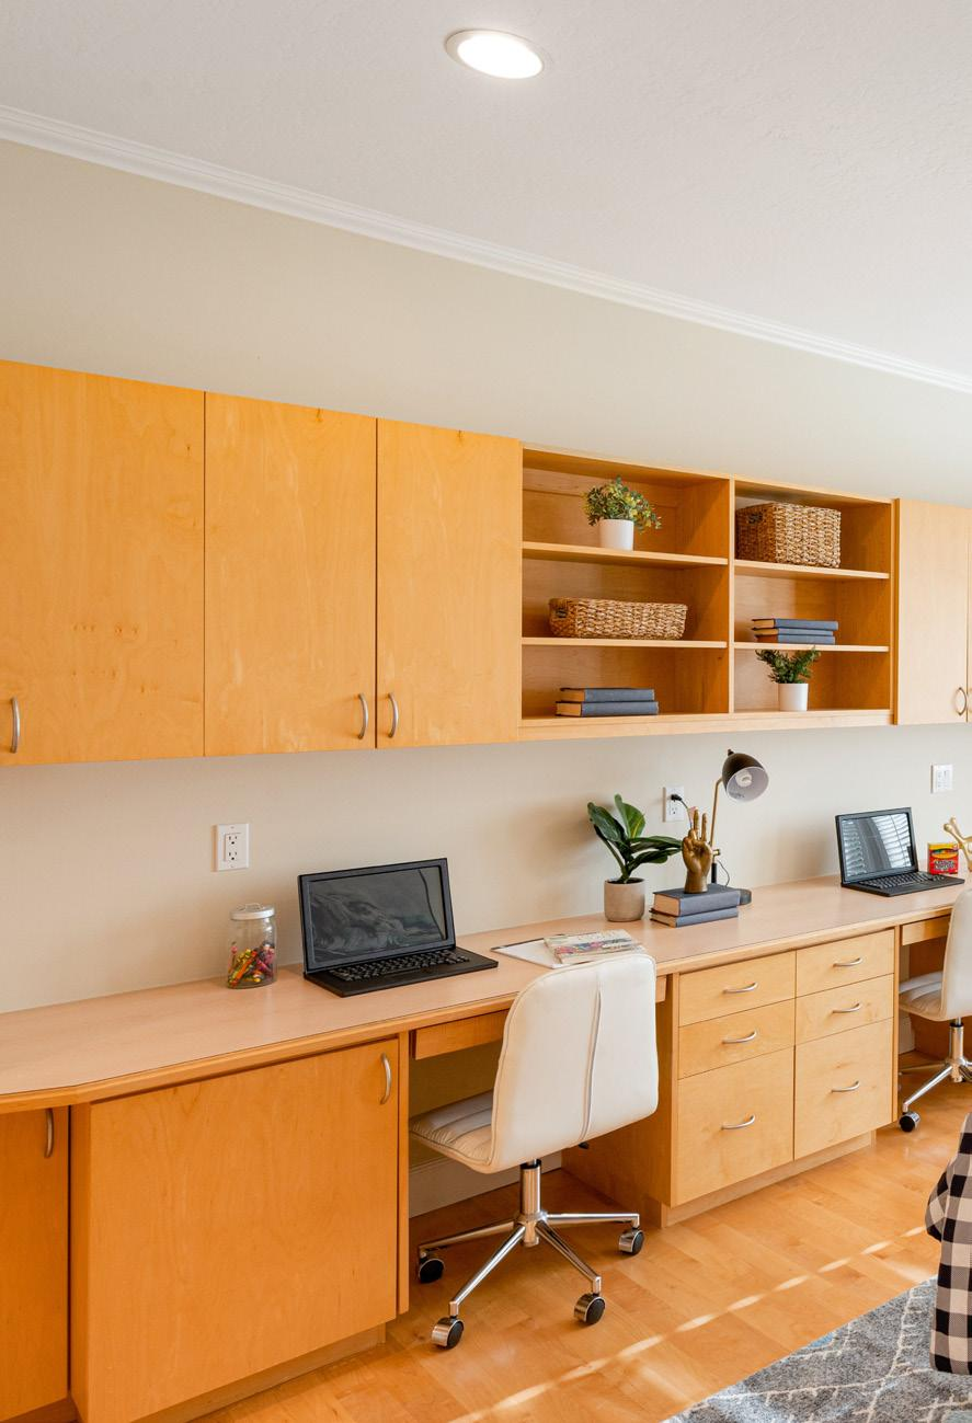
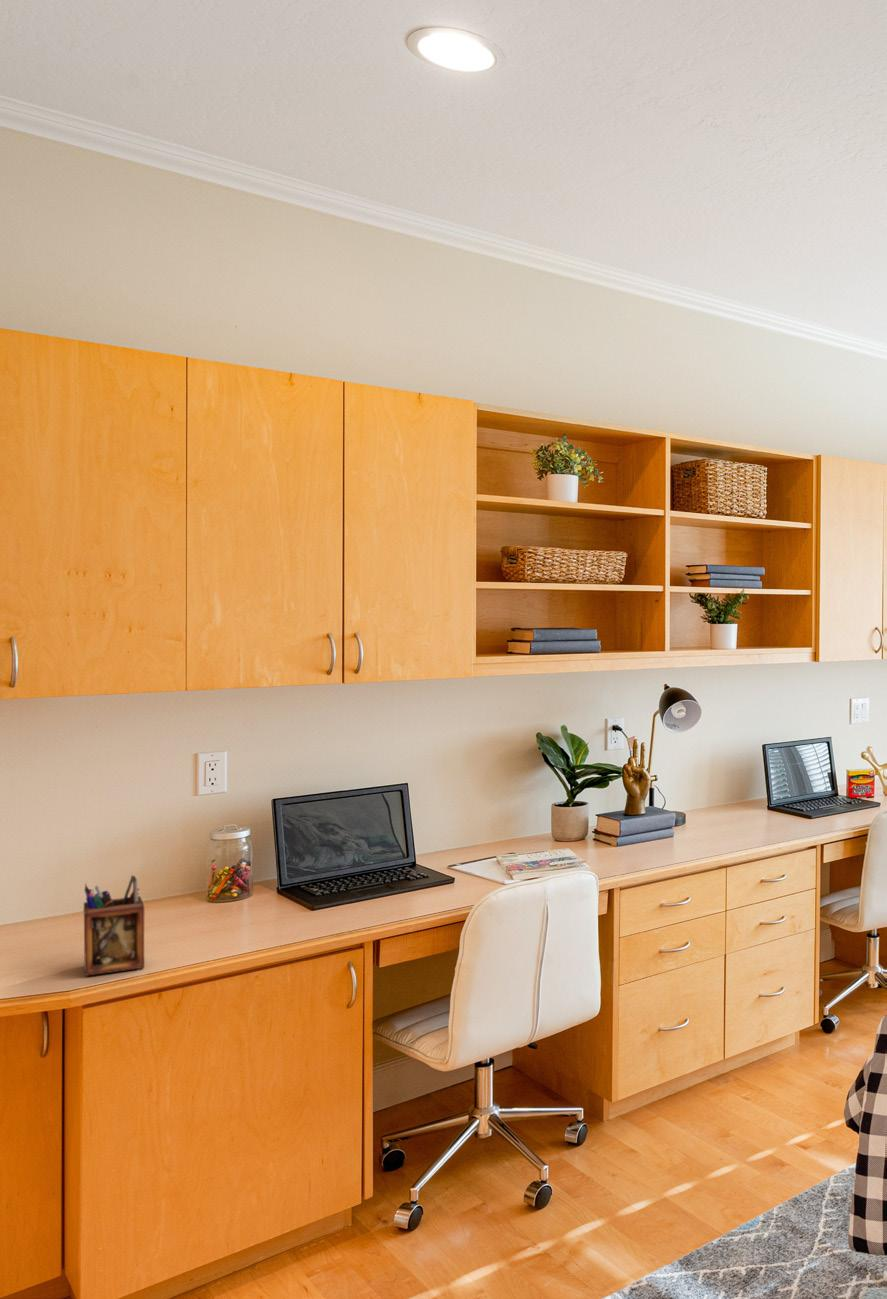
+ desk organizer [82,874,145,977]
